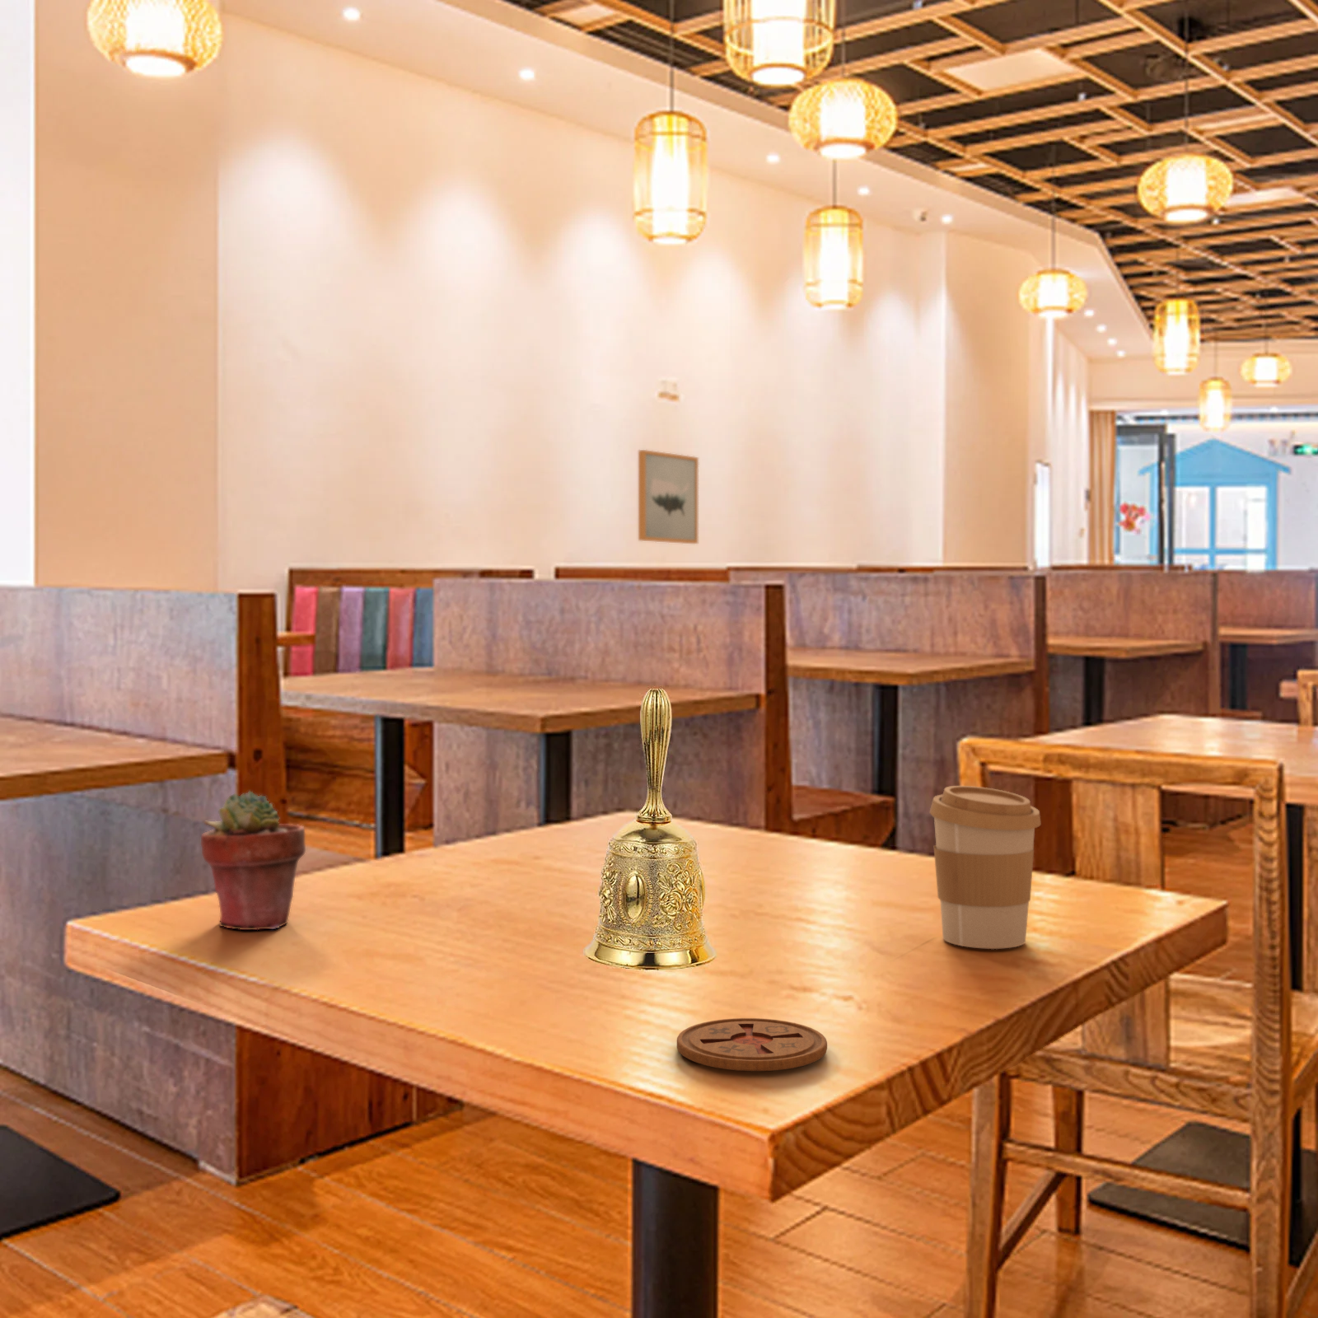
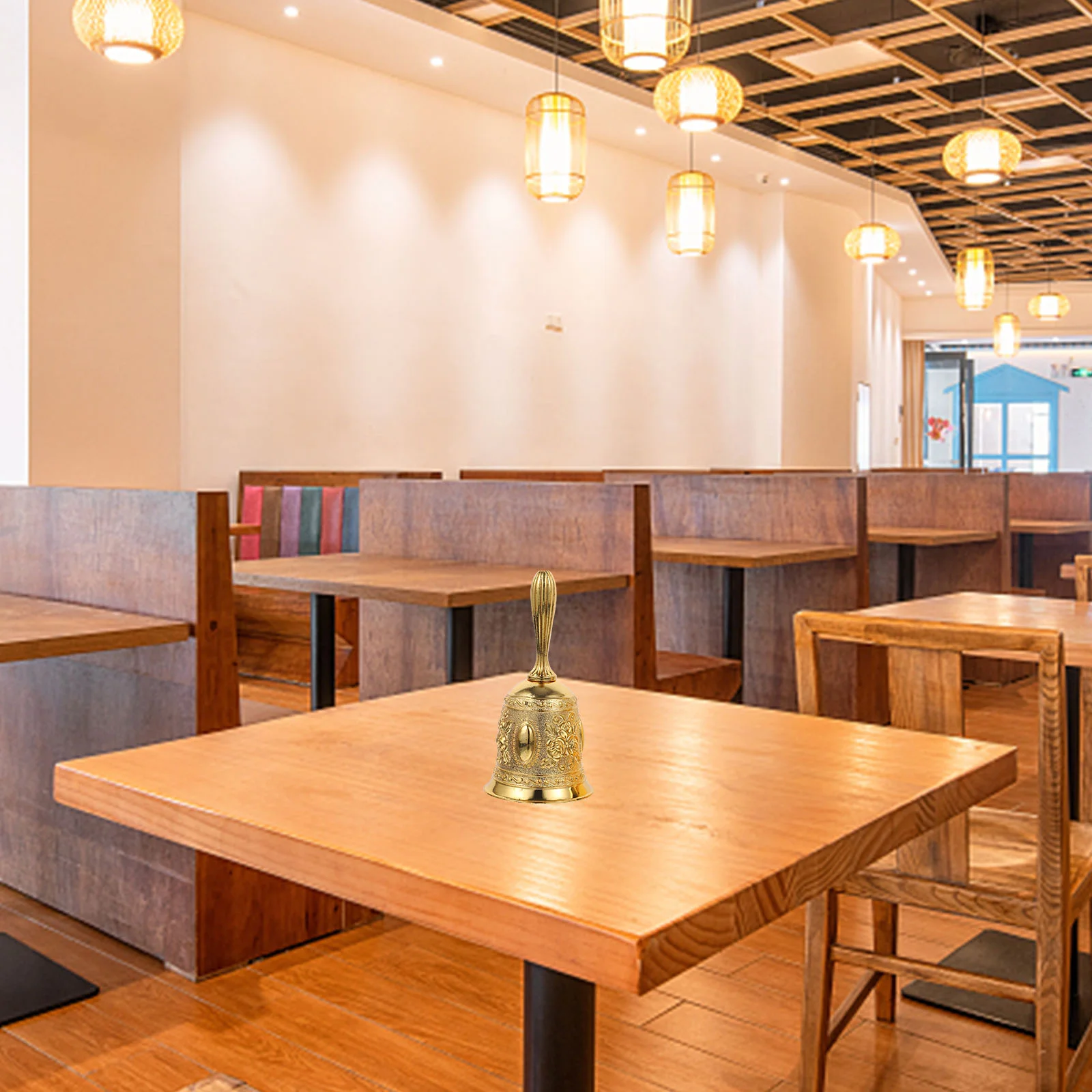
- potted succulent [200,791,307,931]
- wall art [637,449,699,544]
- coffee cup [929,785,1042,950]
- coaster [676,1017,828,1072]
